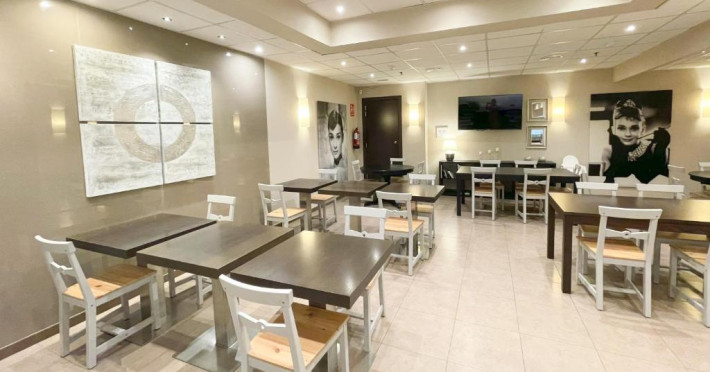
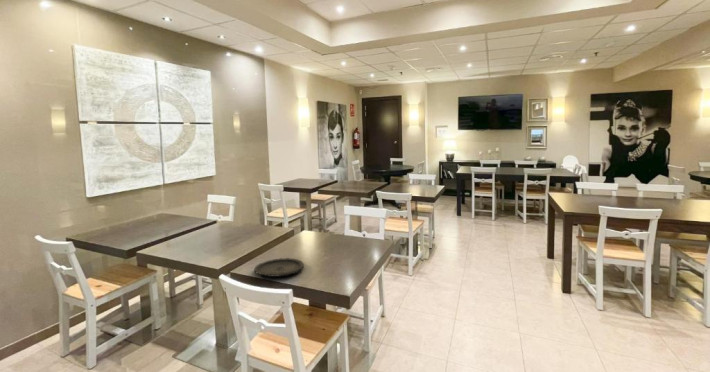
+ plate [253,257,305,278]
